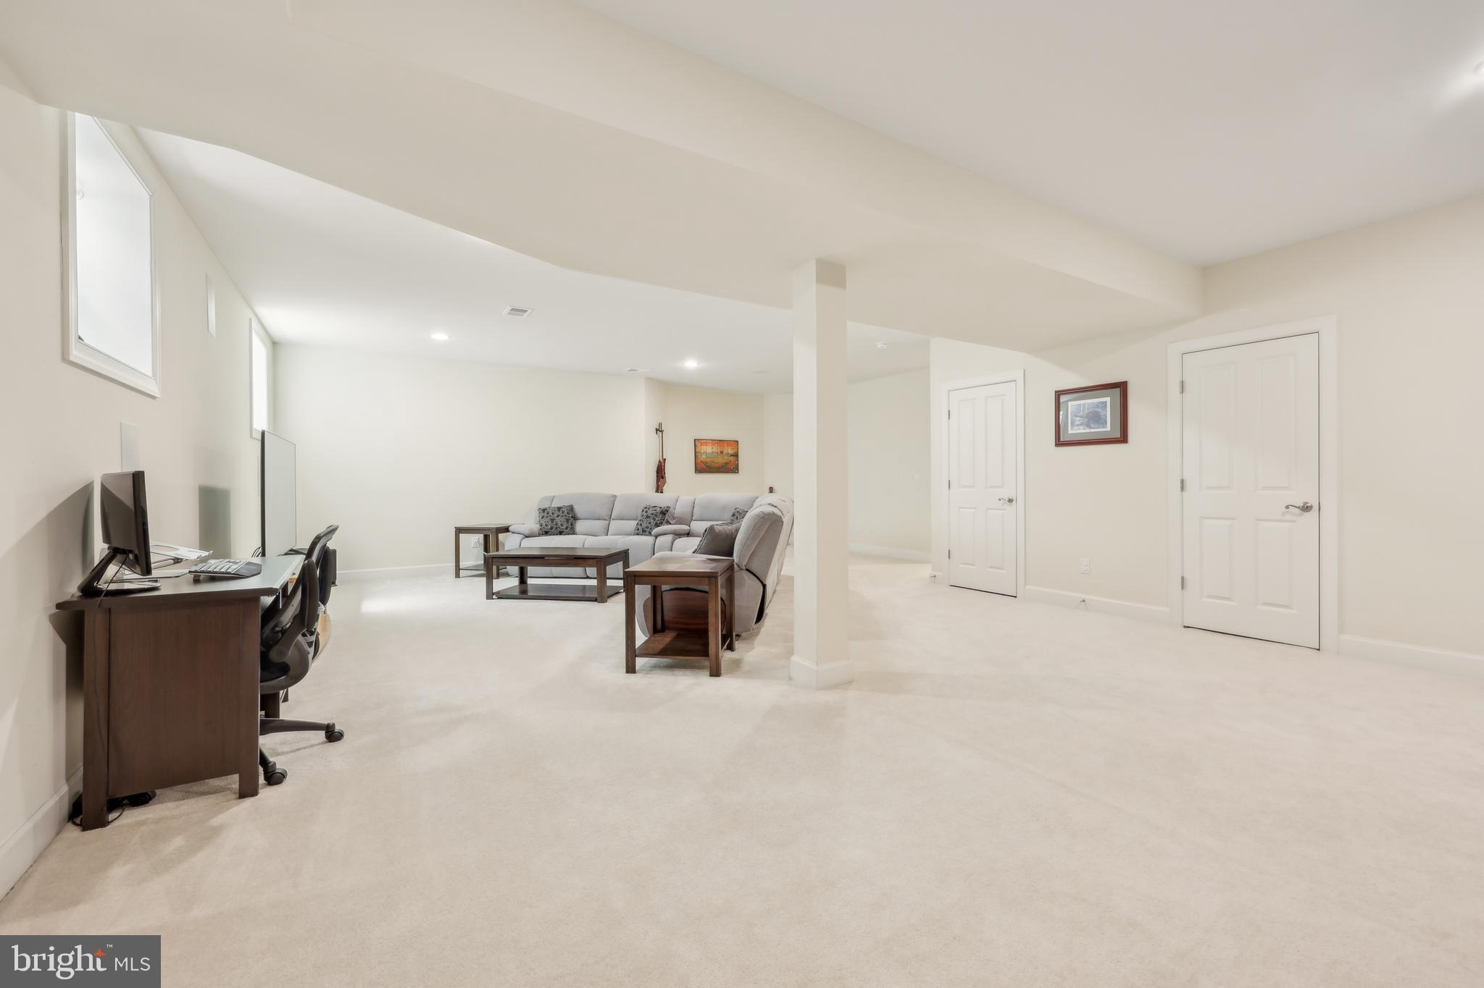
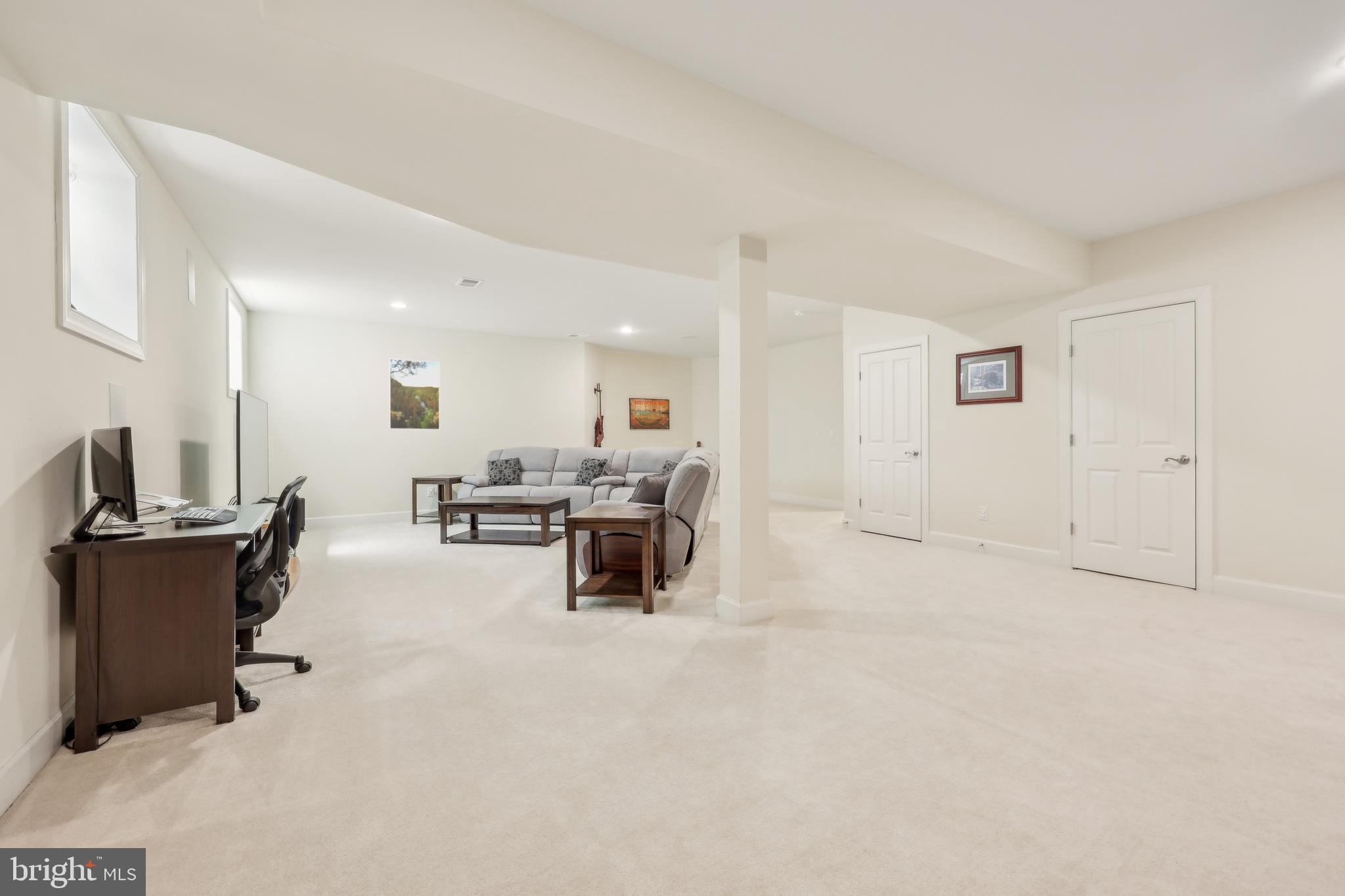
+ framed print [389,358,440,431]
